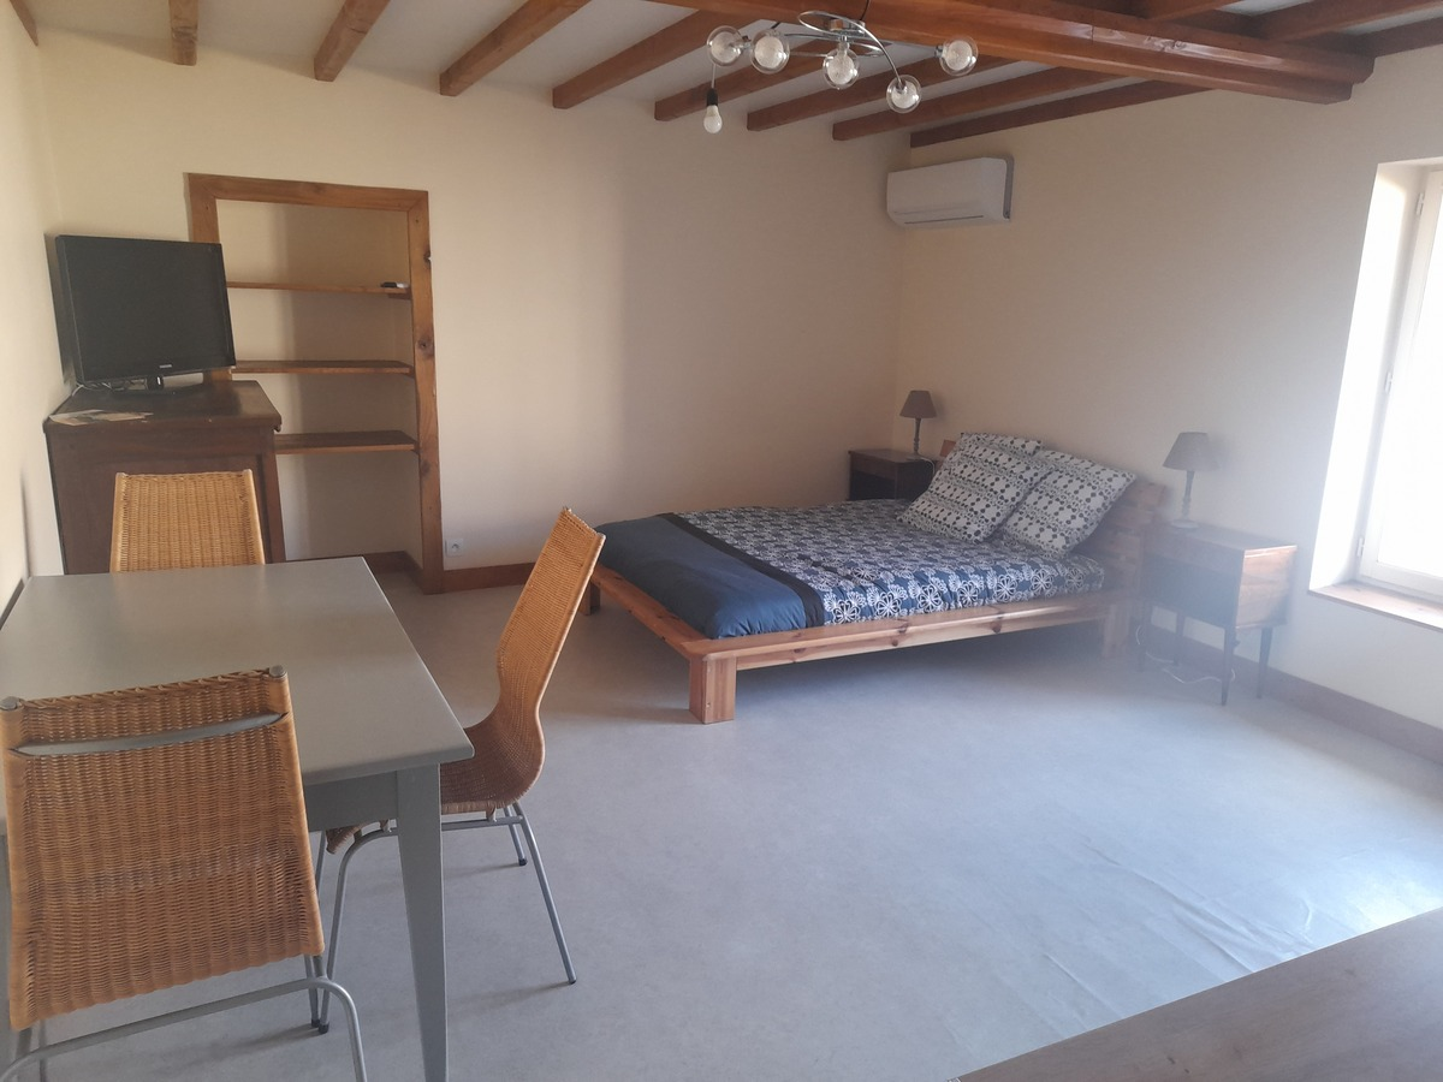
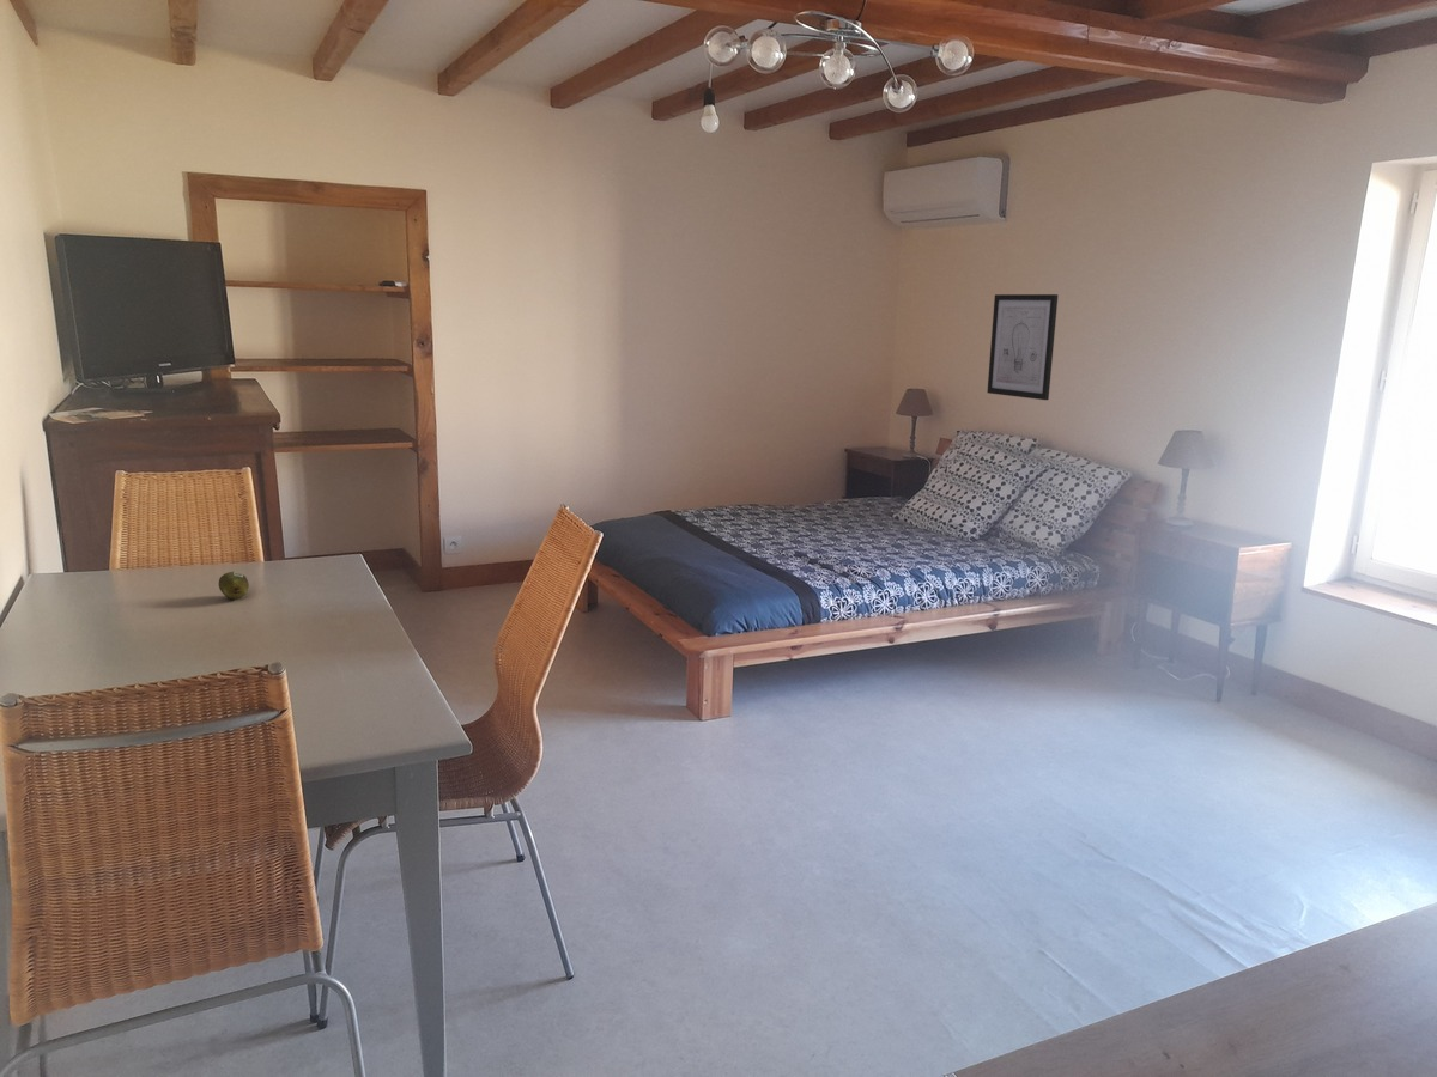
+ wall art [986,293,1060,401]
+ fruit [218,571,250,601]
